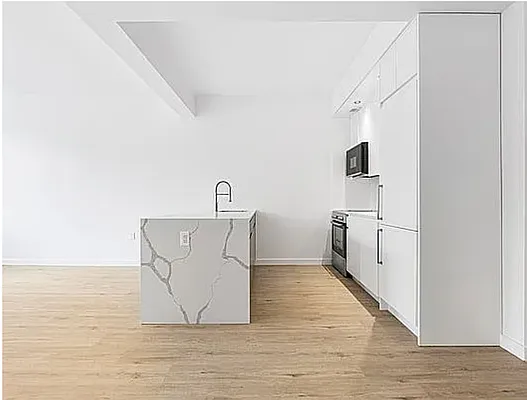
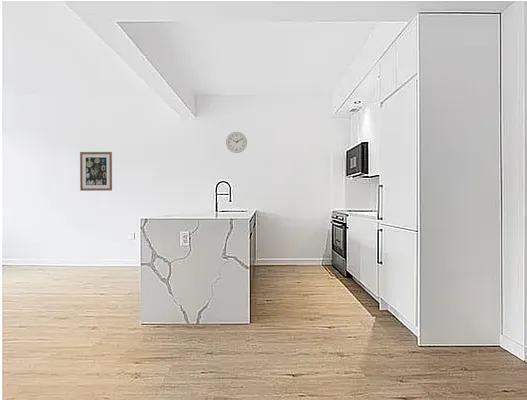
+ wall art [79,151,113,192]
+ wall clock [225,131,248,154]
